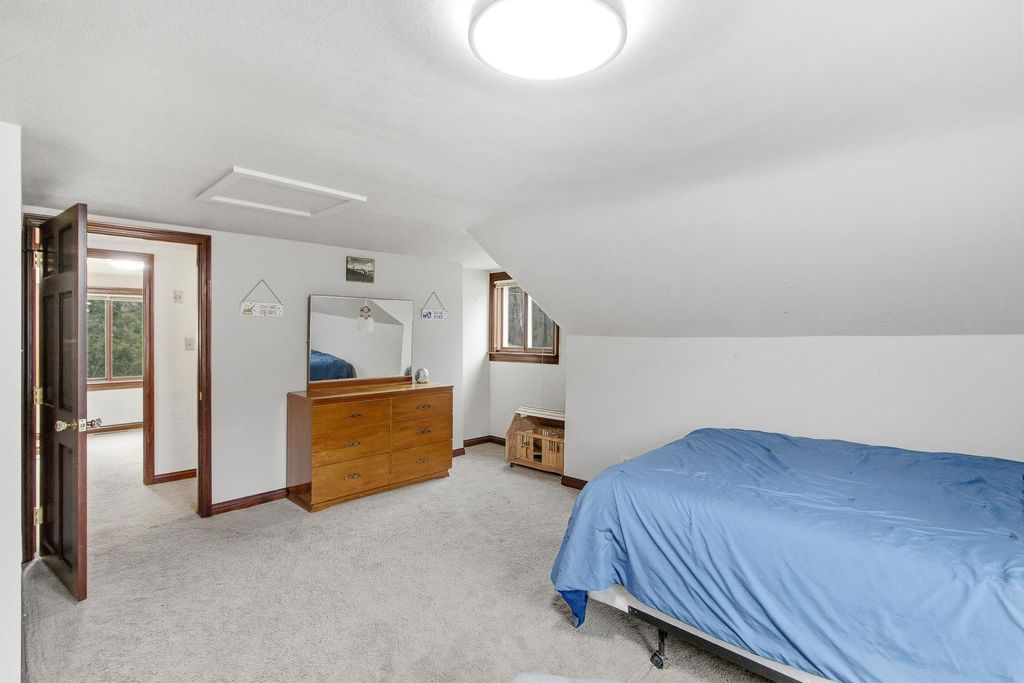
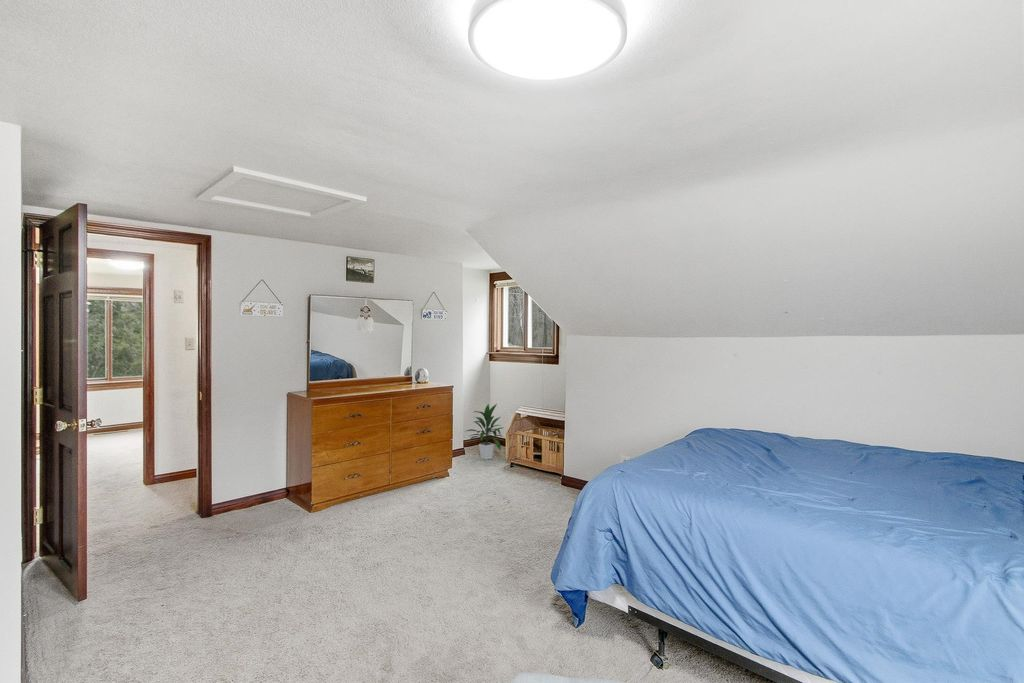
+ indoor plant [463,403,504,461]
